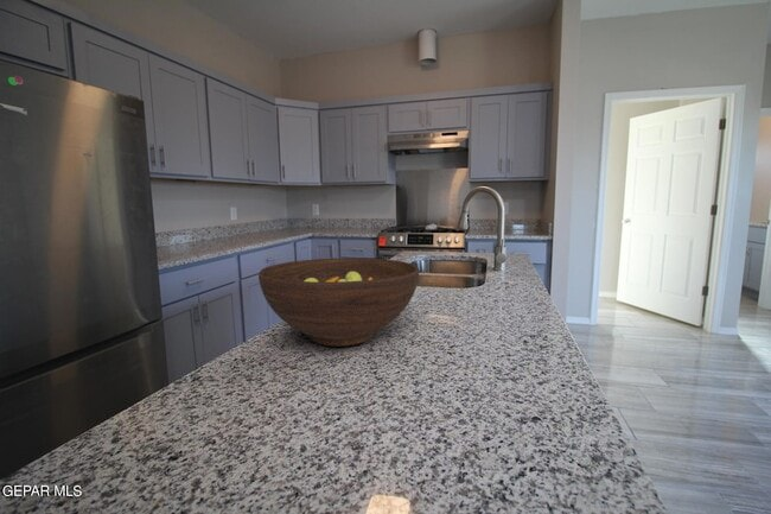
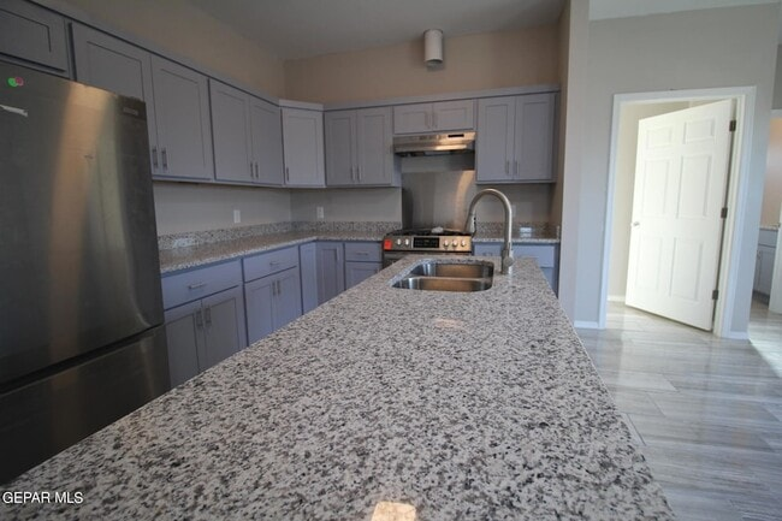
- fruit bowl [257,258,420,348]
